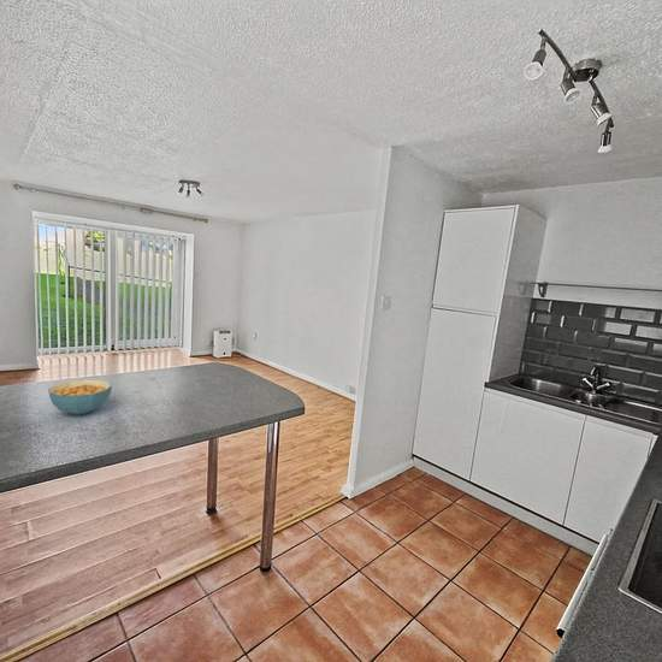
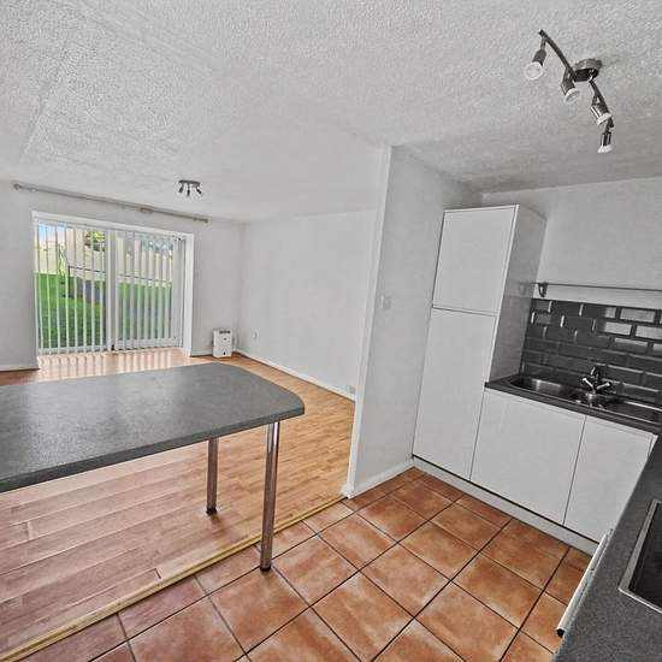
- cereal bowl [47,379,113,415]
